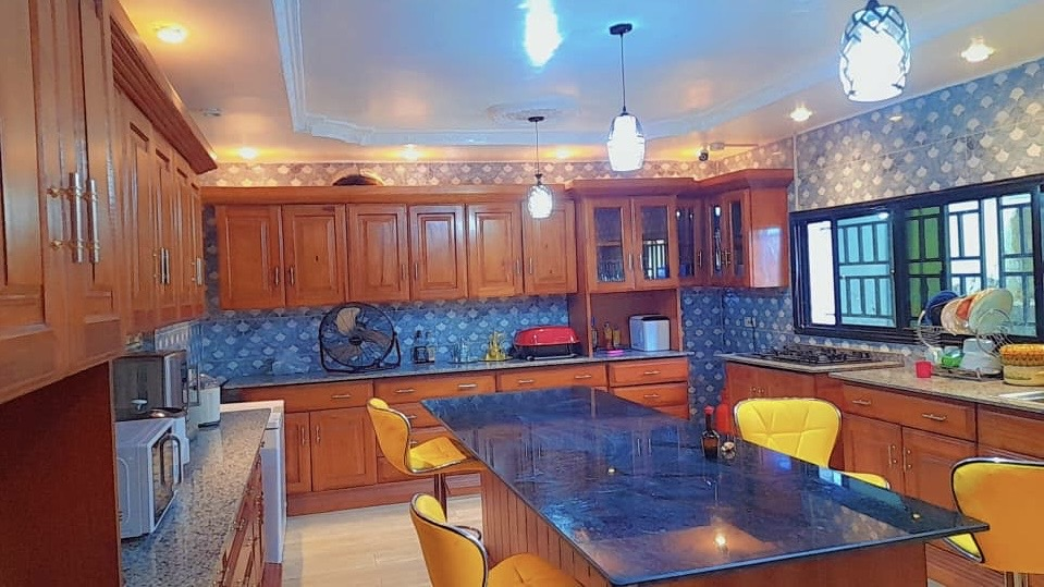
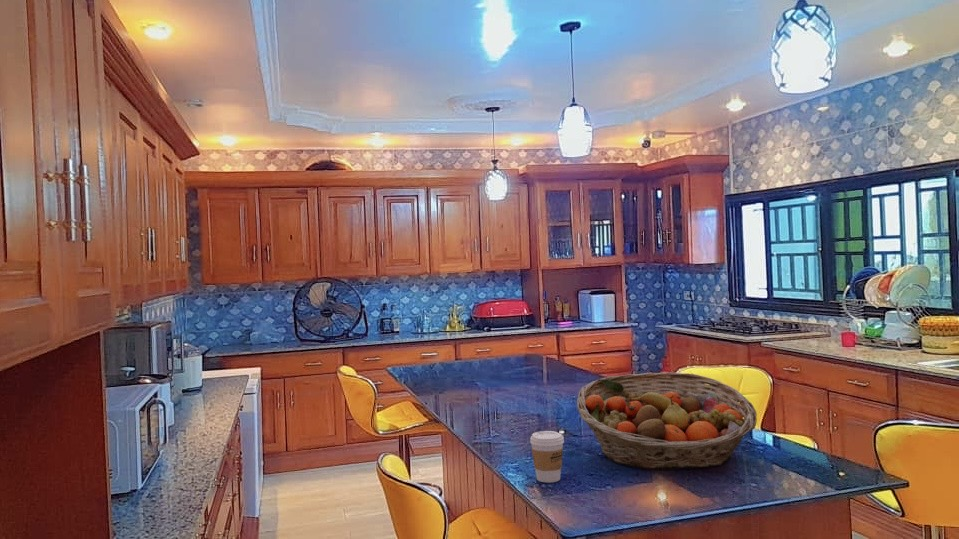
+ fruit basket [576,371,758,471]
+ coffee cup [529,430,565,484]
